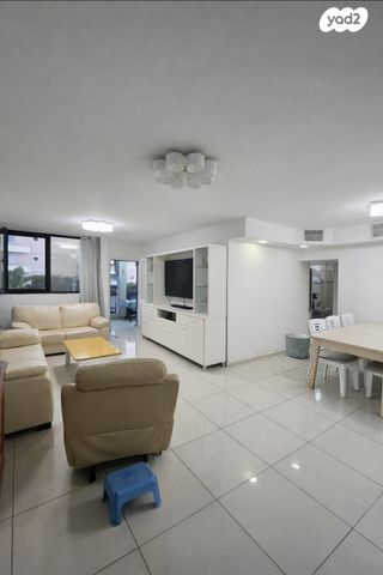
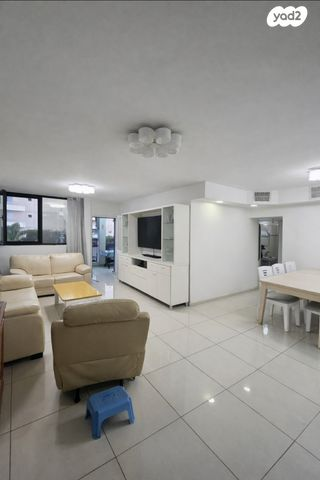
- planter [284,332,311,359]
